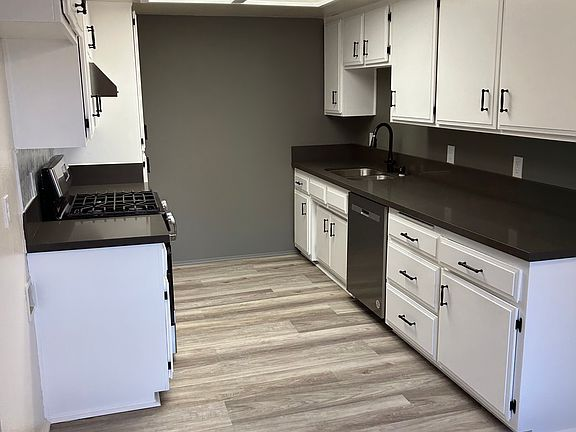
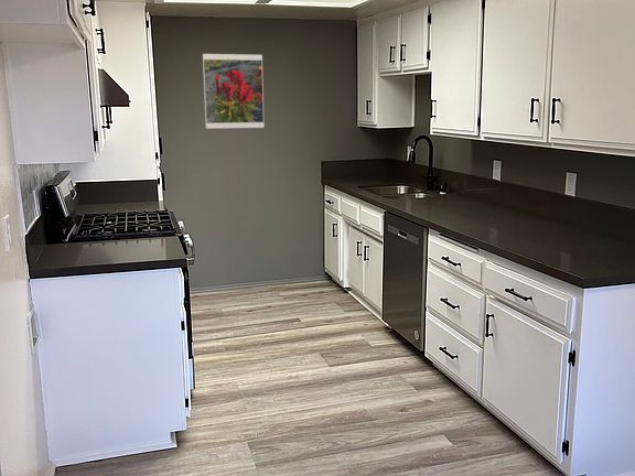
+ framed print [202,53,266,130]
